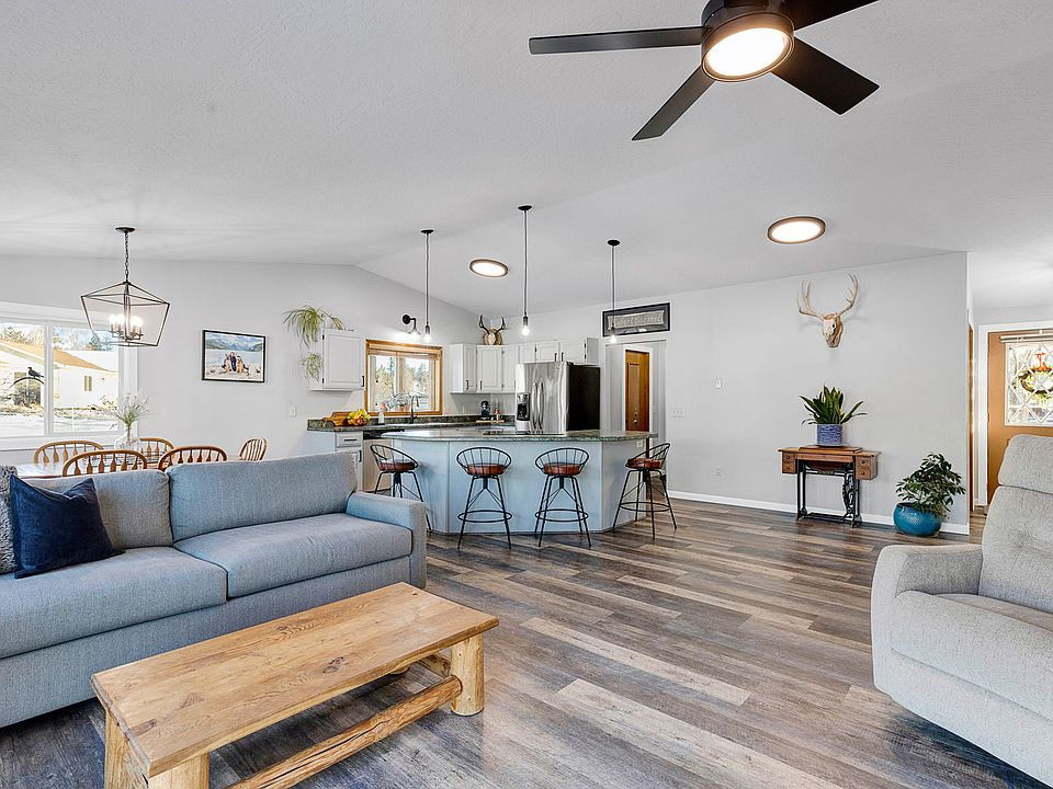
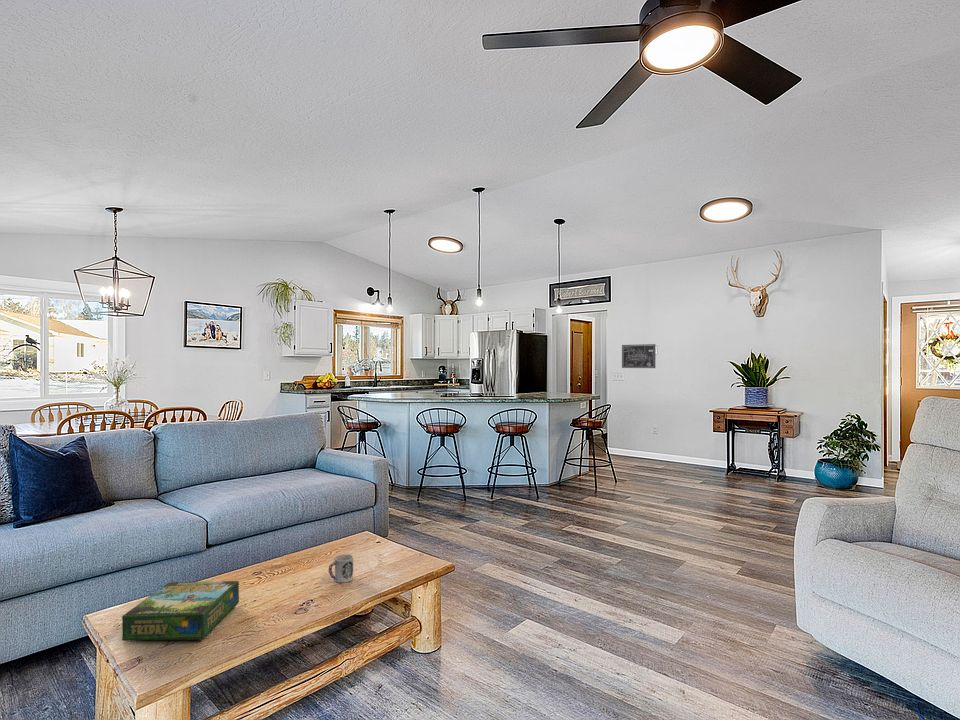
+ wall art [621,343,656,369]
+ board game [121,580,240,642]
+ cup [327,553,354,583]
